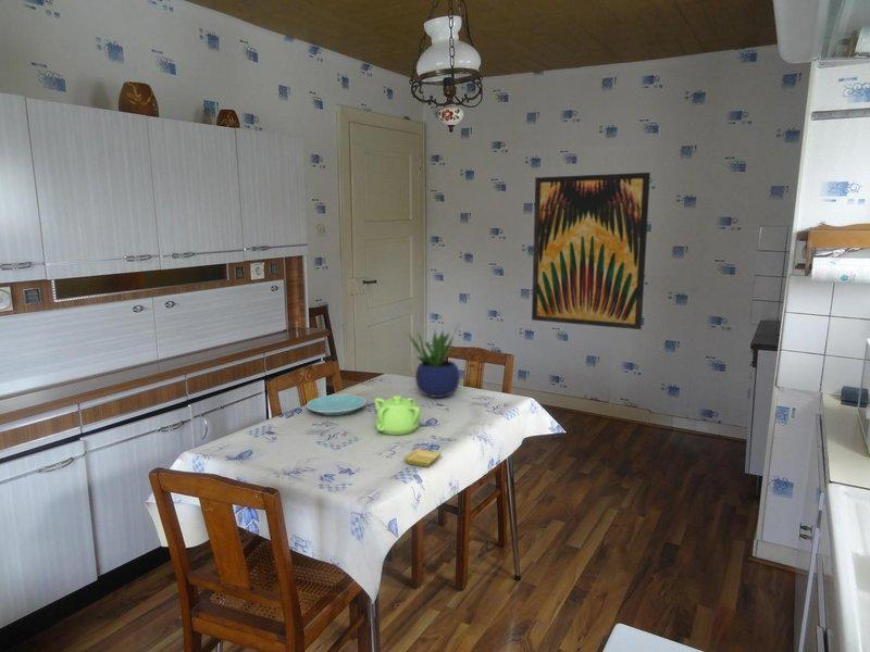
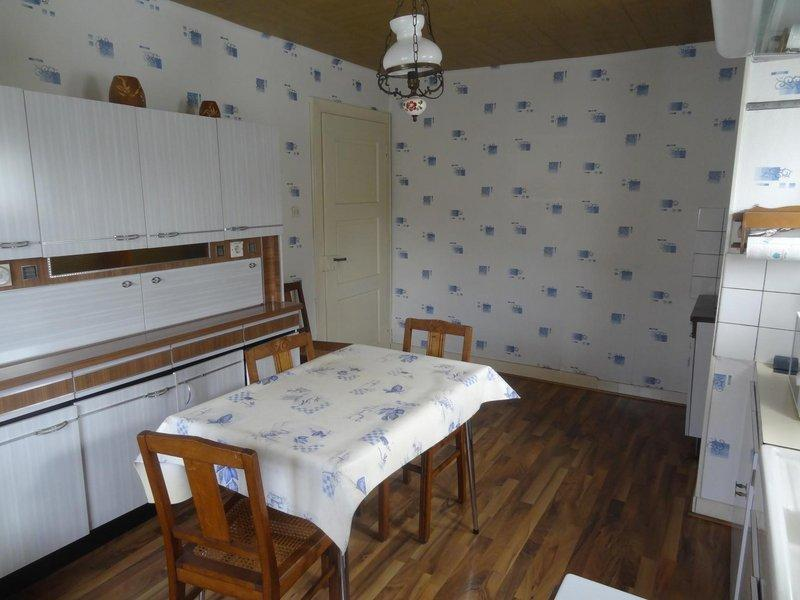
- wall art [531,172,651,330]
- saucer [402,448,443,468]
- potted plant [407,322,461,399]
- plate [306,393,366,416]
- teapot [373,394,422,436]
